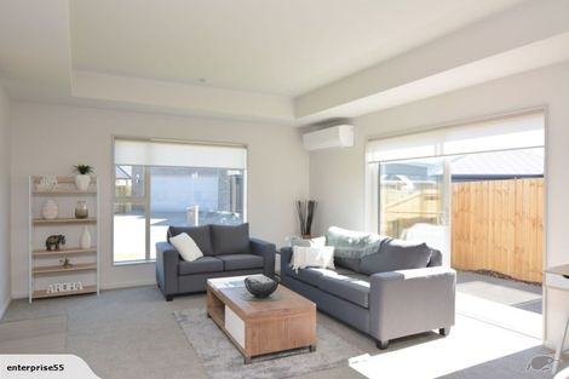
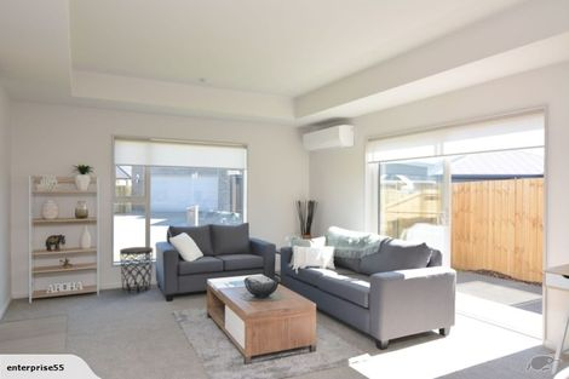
+ side table [119,246,154,294]
